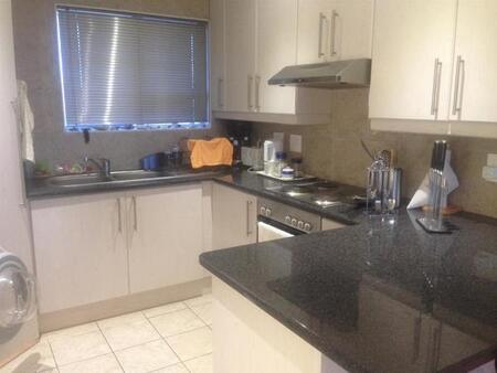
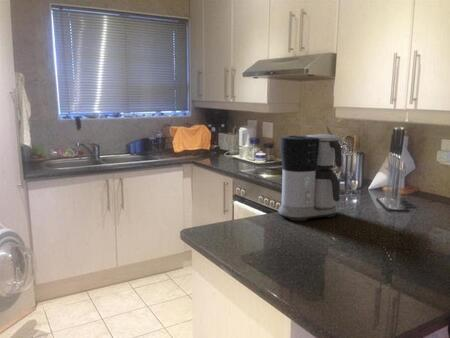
+ coffee maker [278,133,343,222]
